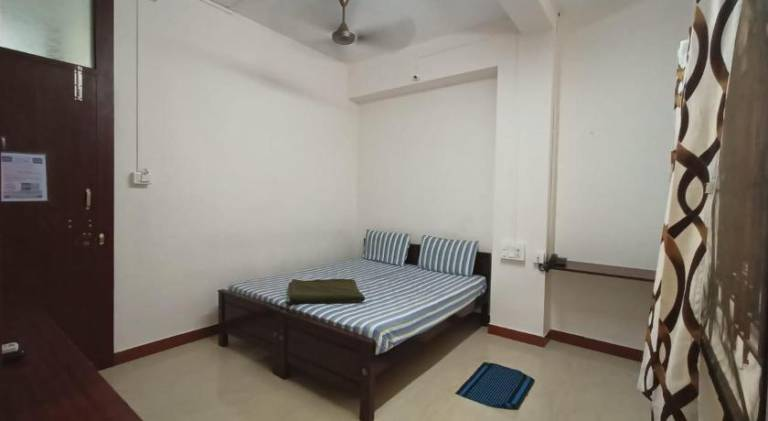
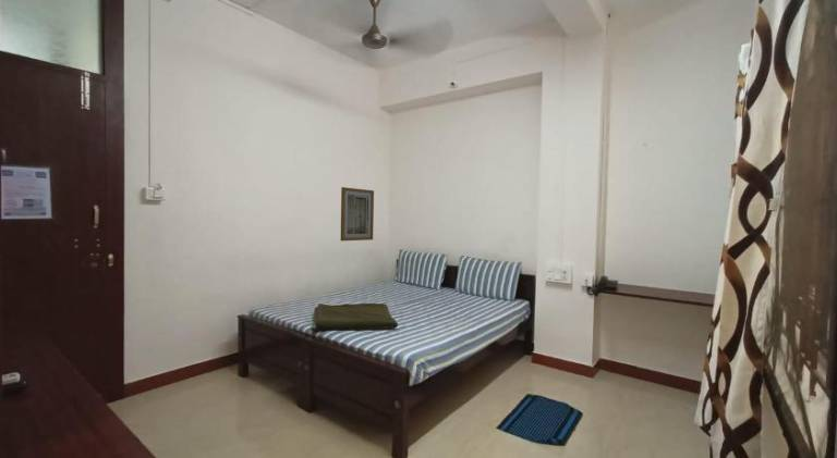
+ wall art [340,186,375,242]
